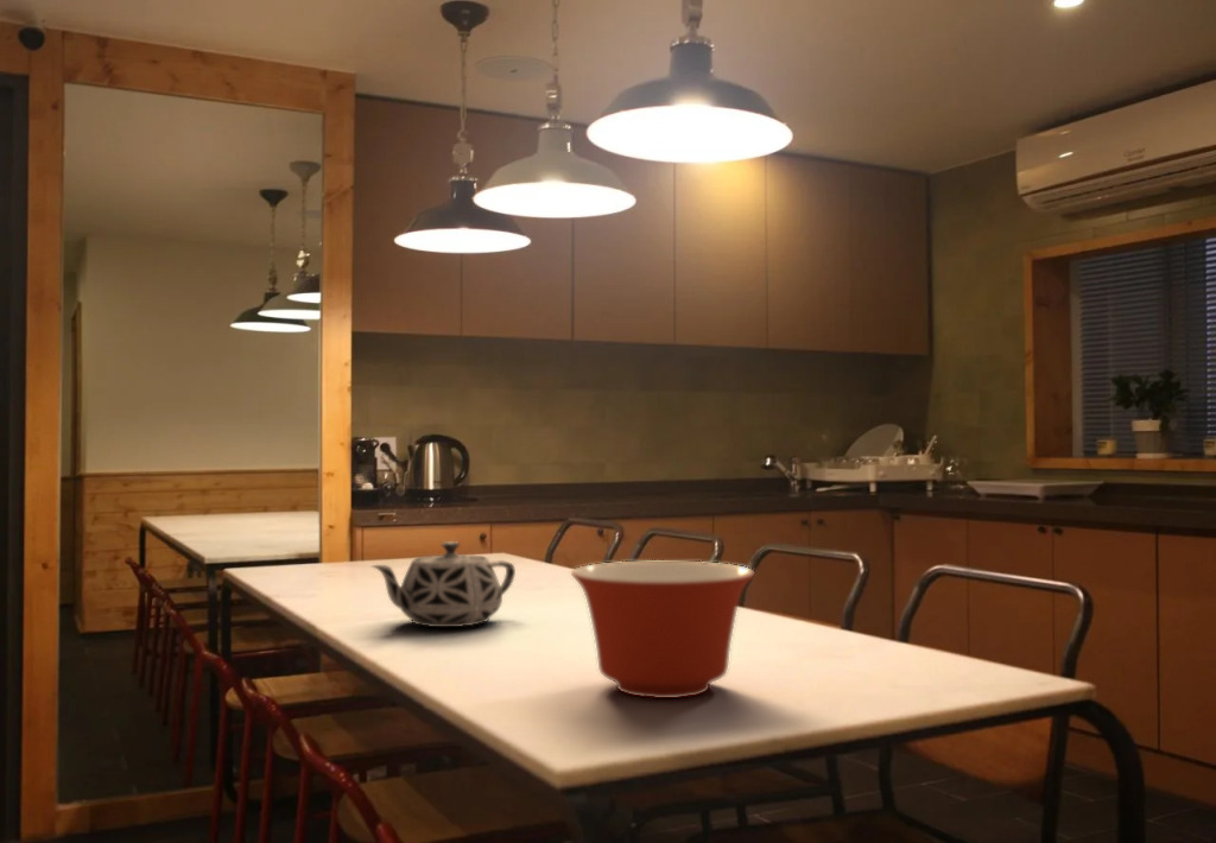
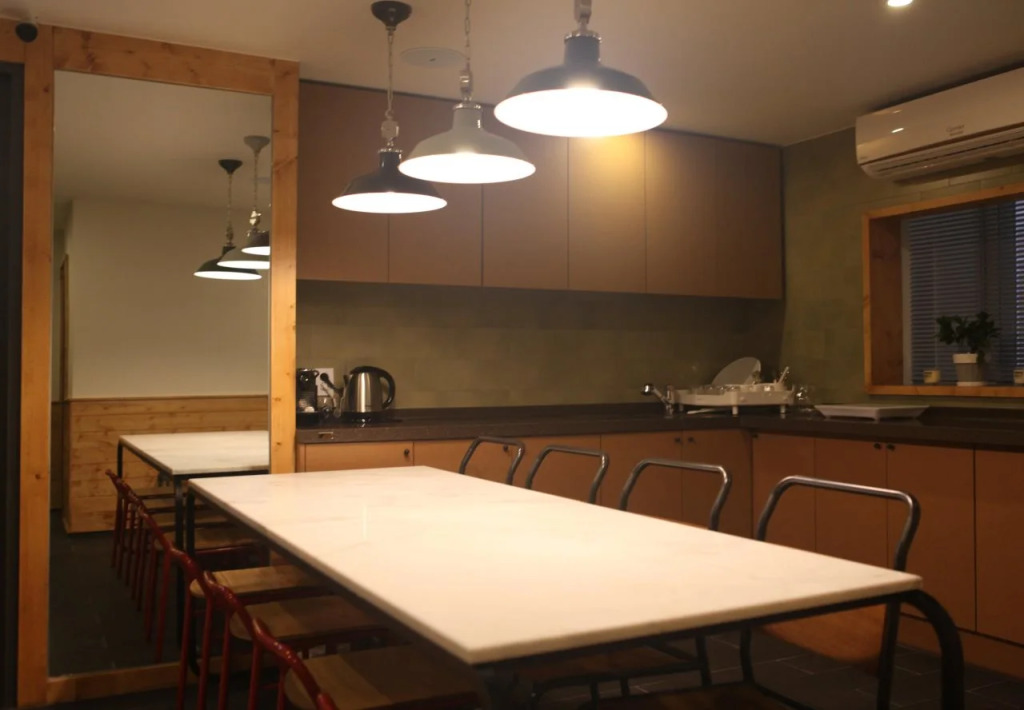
- mixing bowl [570,560,756,699]
- teapot [369,540,517,628]
